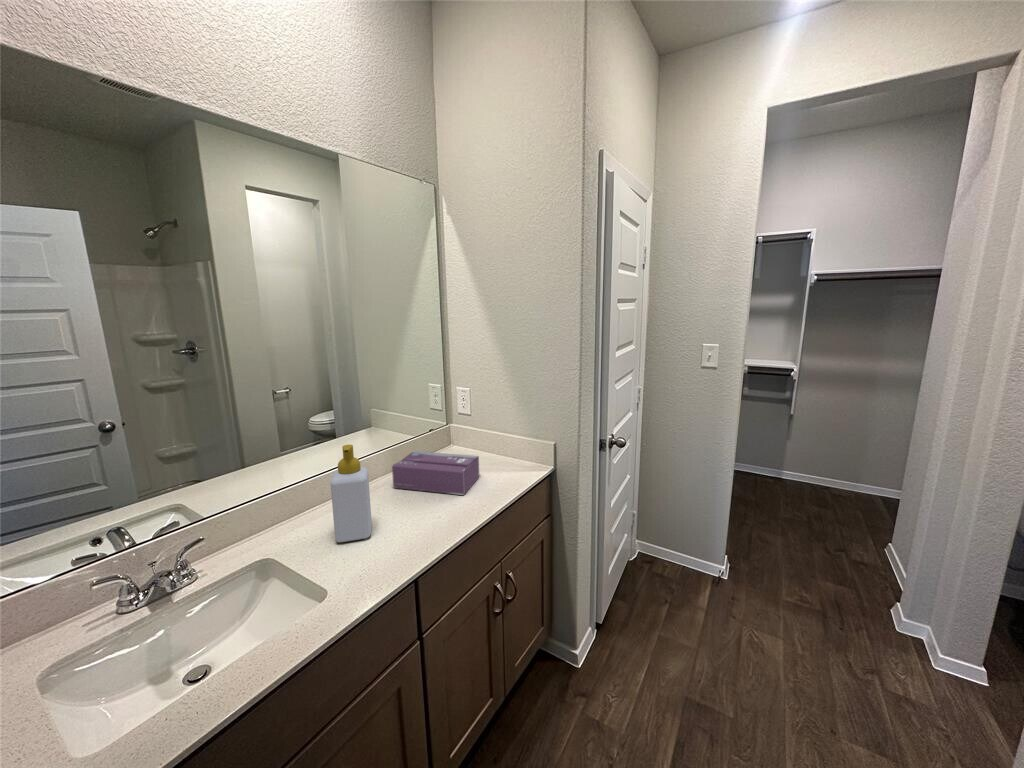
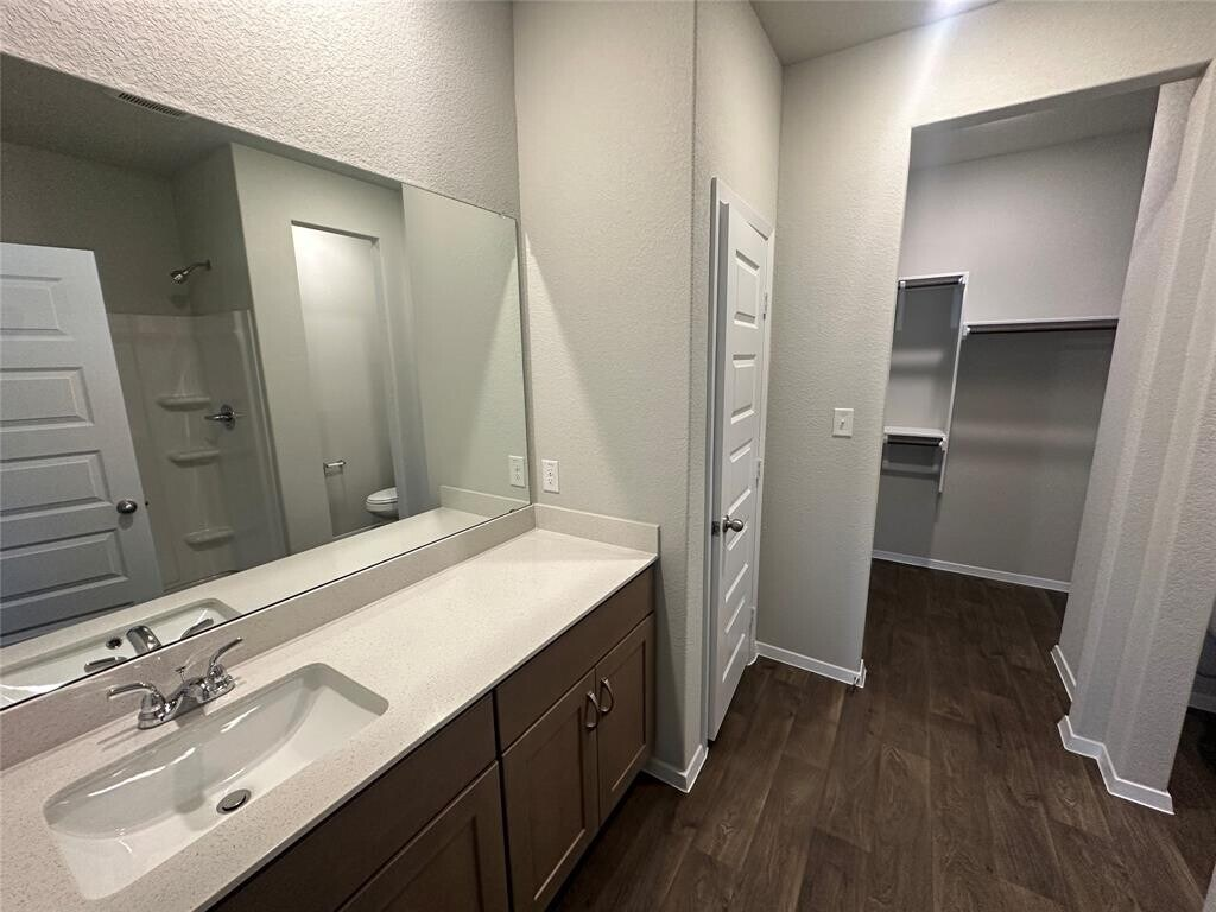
- tissue box [391,450,480,496]
- soap bottle [329,444,373,543]
